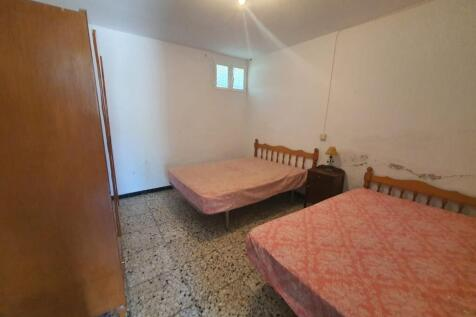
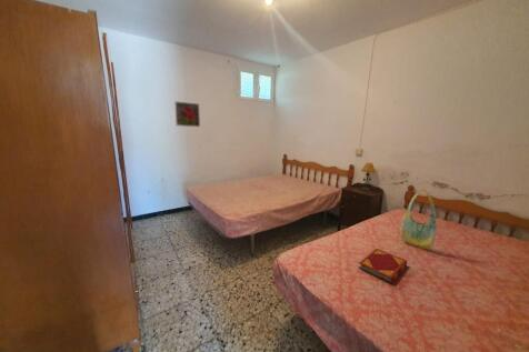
+ hardback book [358,248,408,285]
+ tote bag [399,189,438,250]
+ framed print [173,100,201,128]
